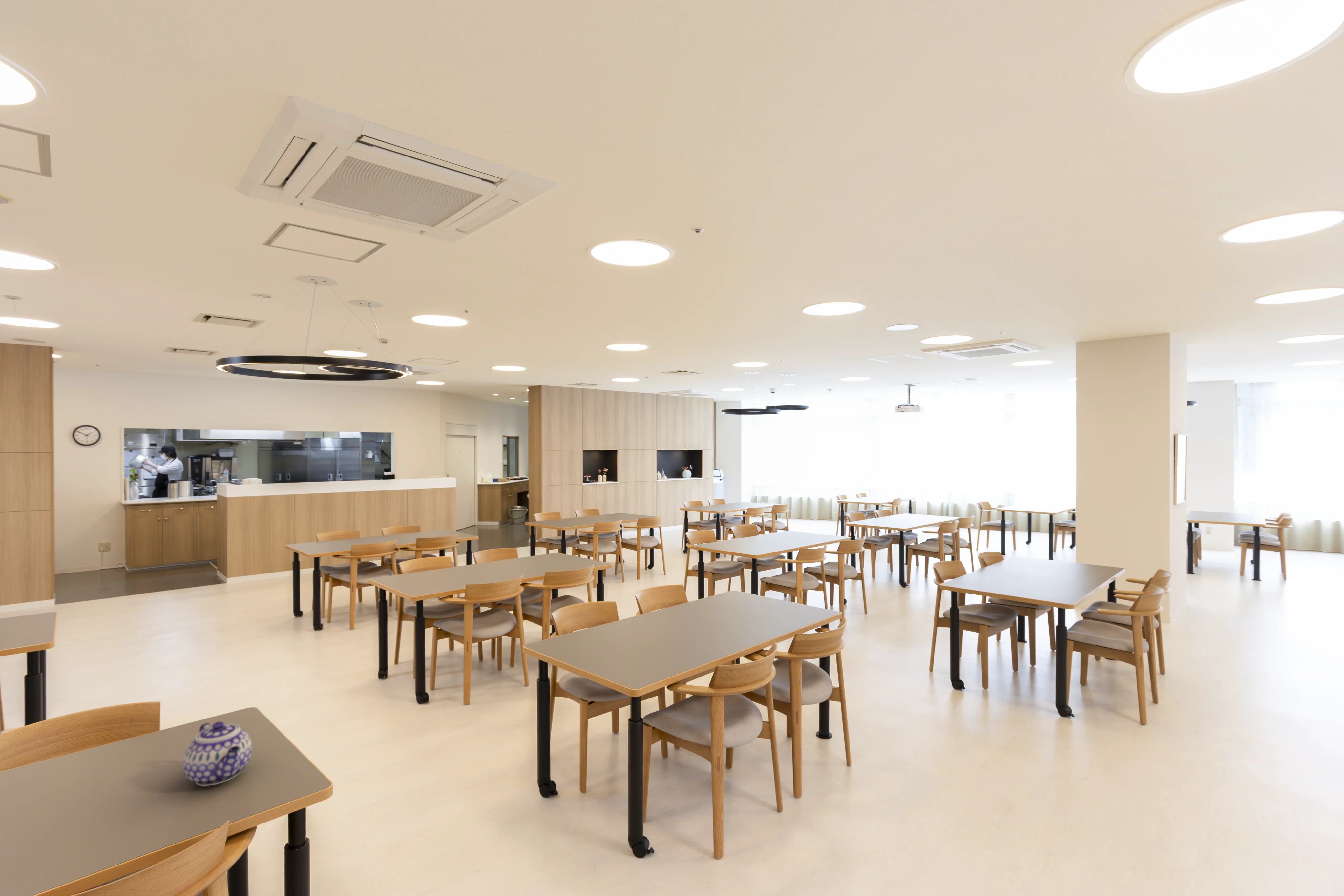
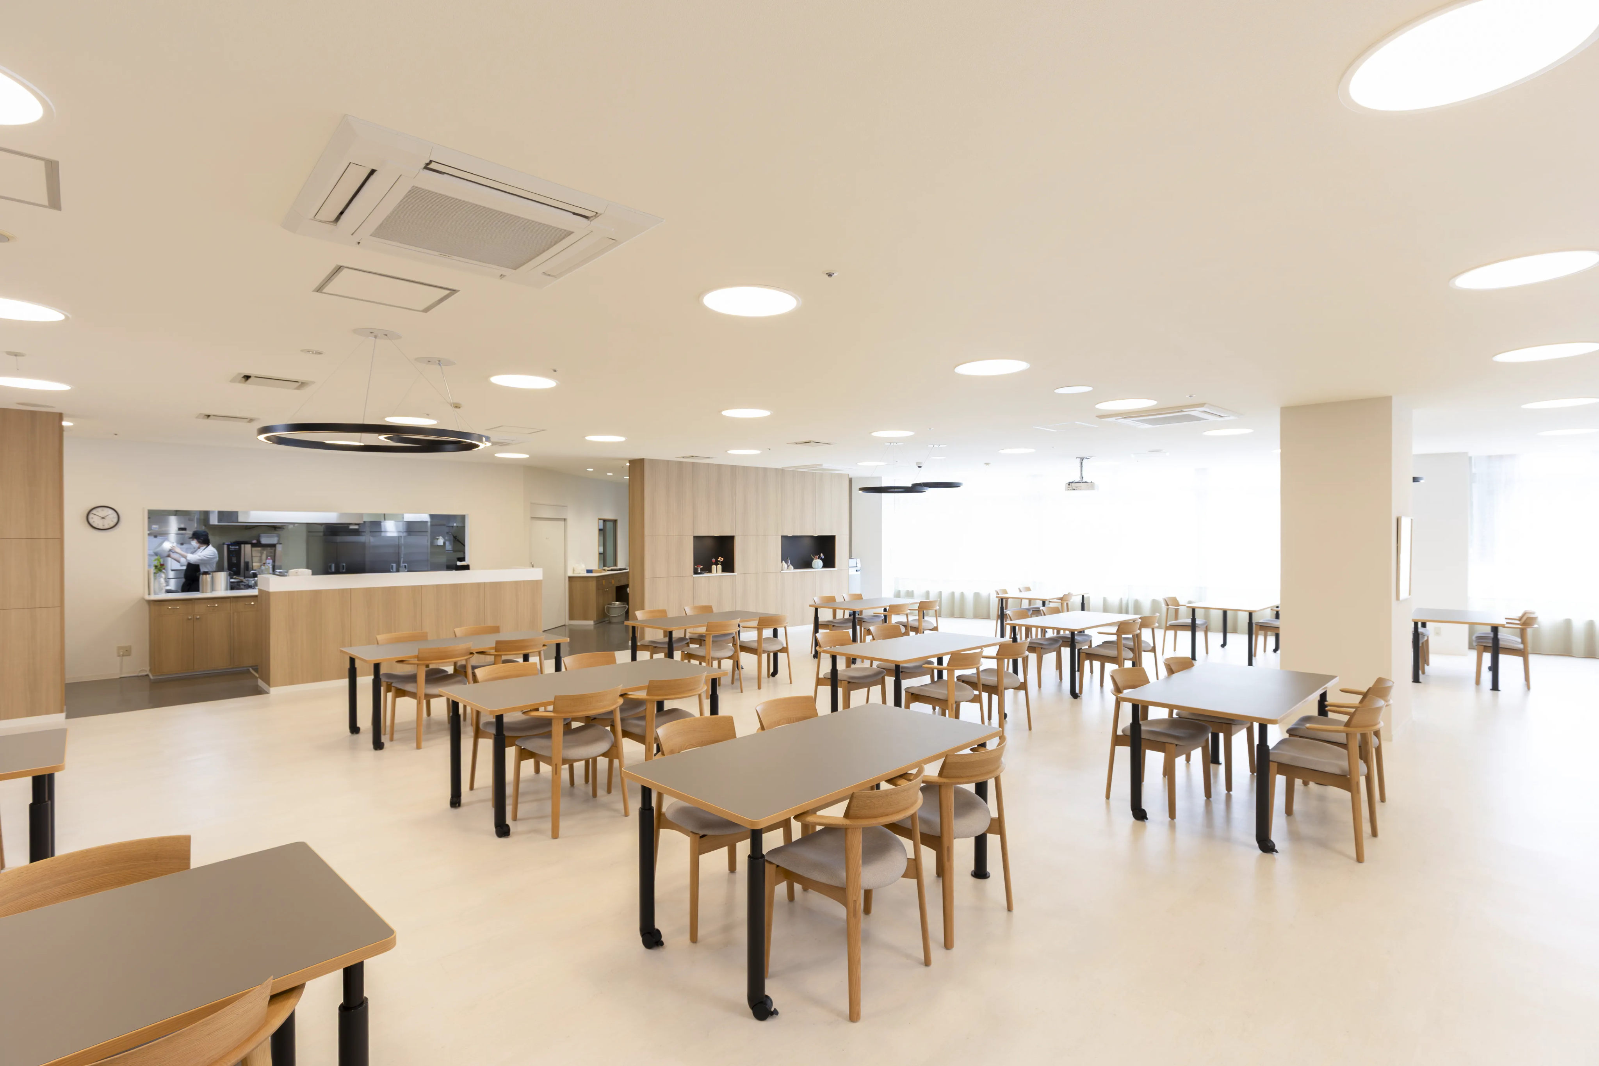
- teapot [182,721,252,786]
